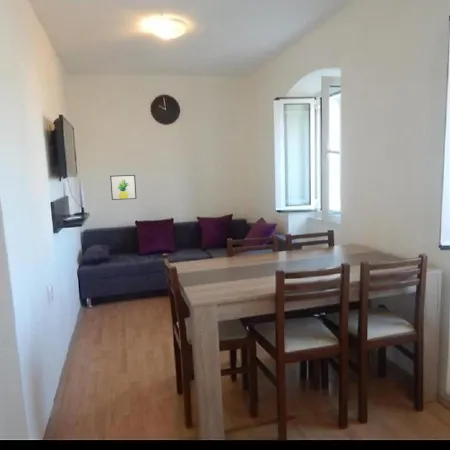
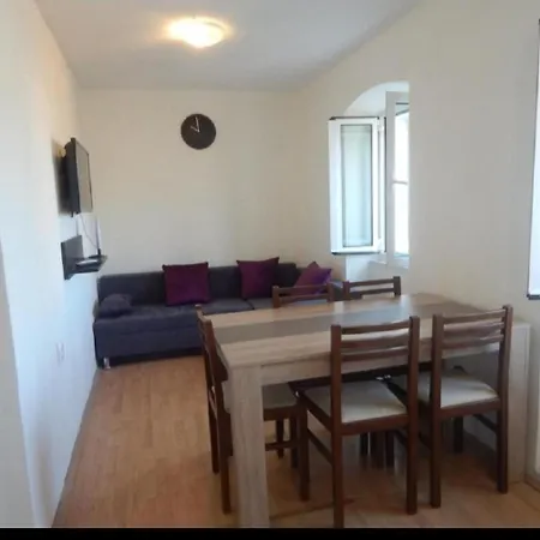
- wall art [109,174,137,201]
